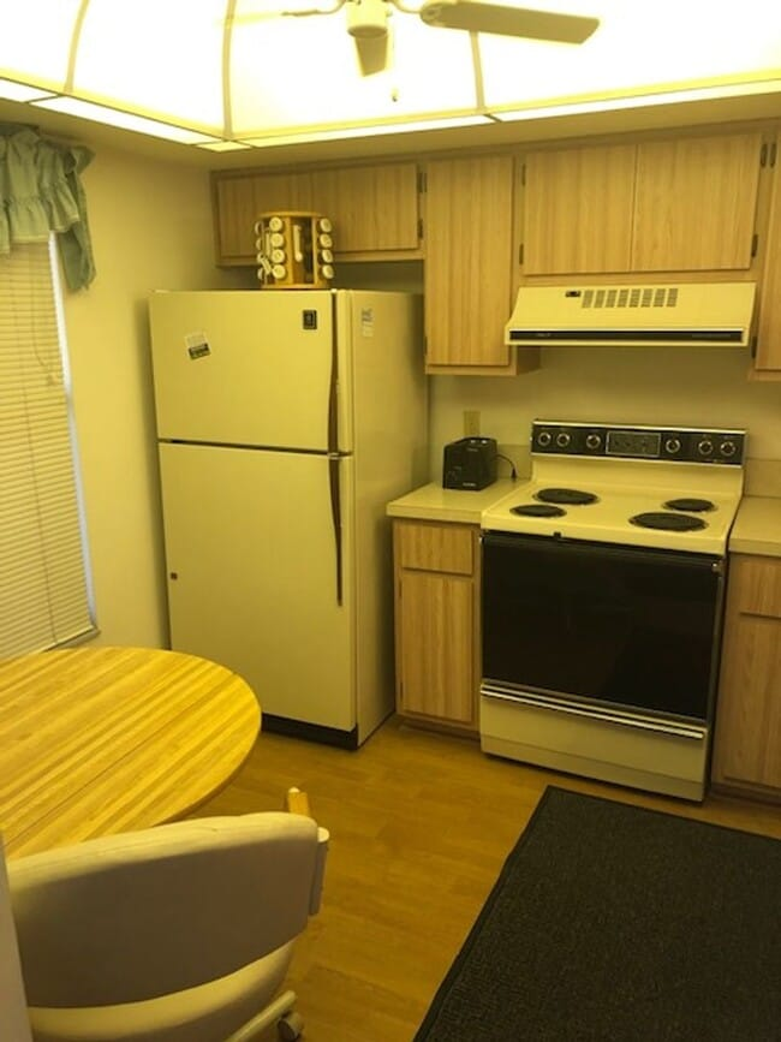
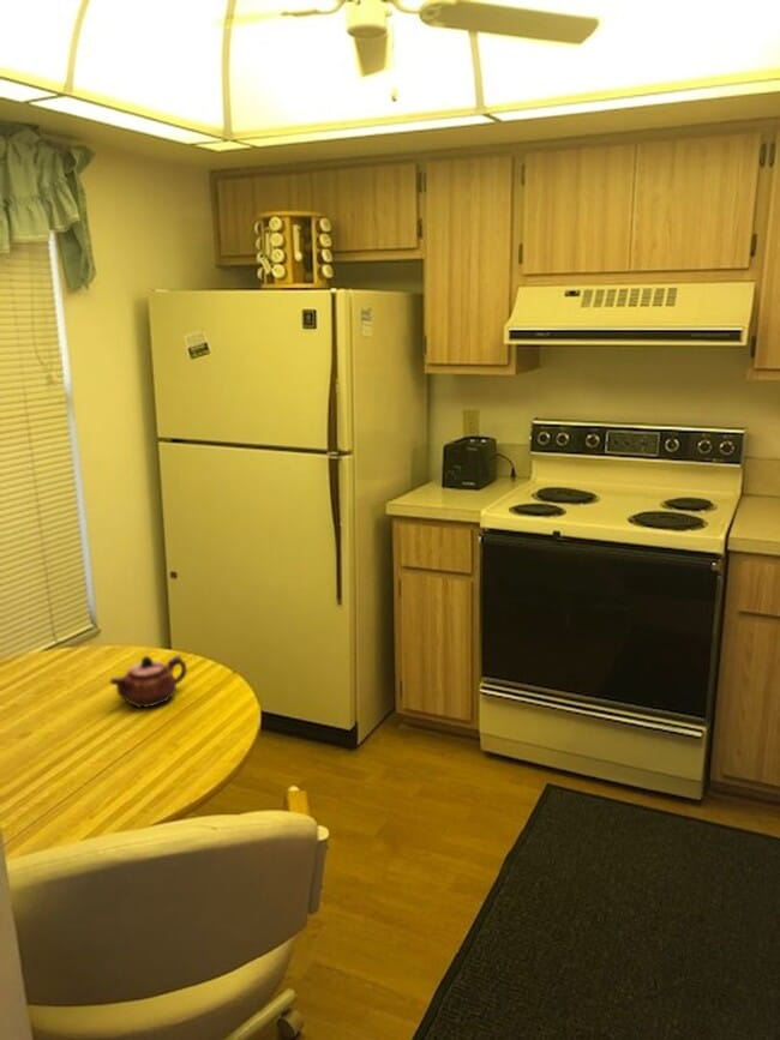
+ teapot [109,654,188,709]
